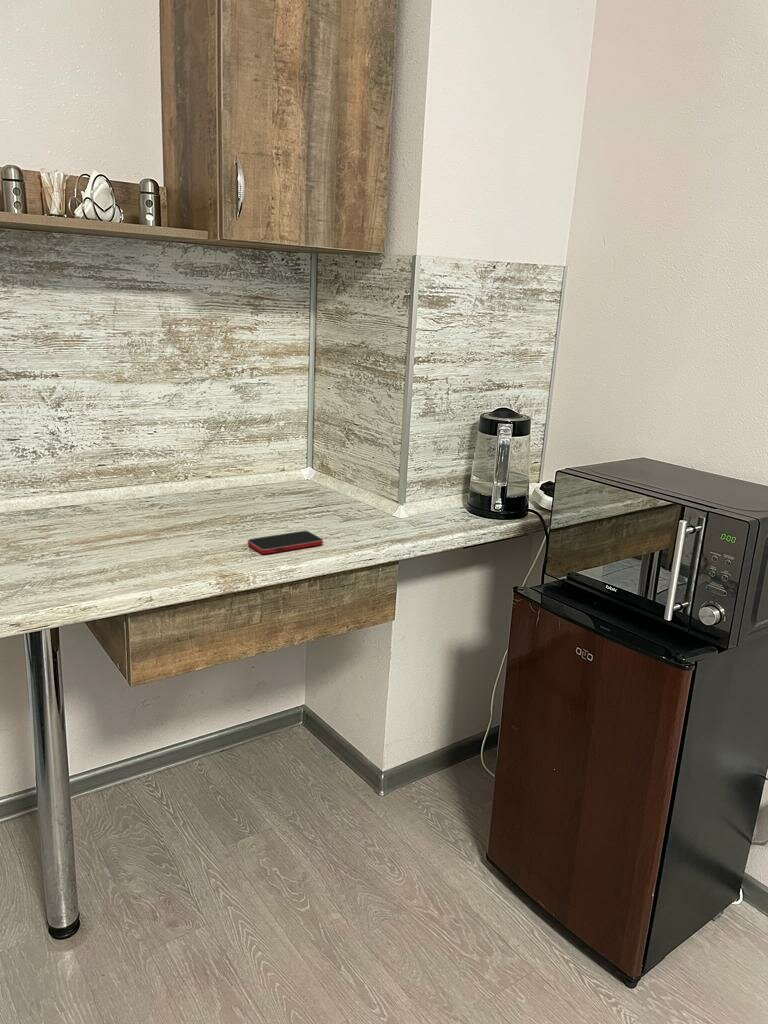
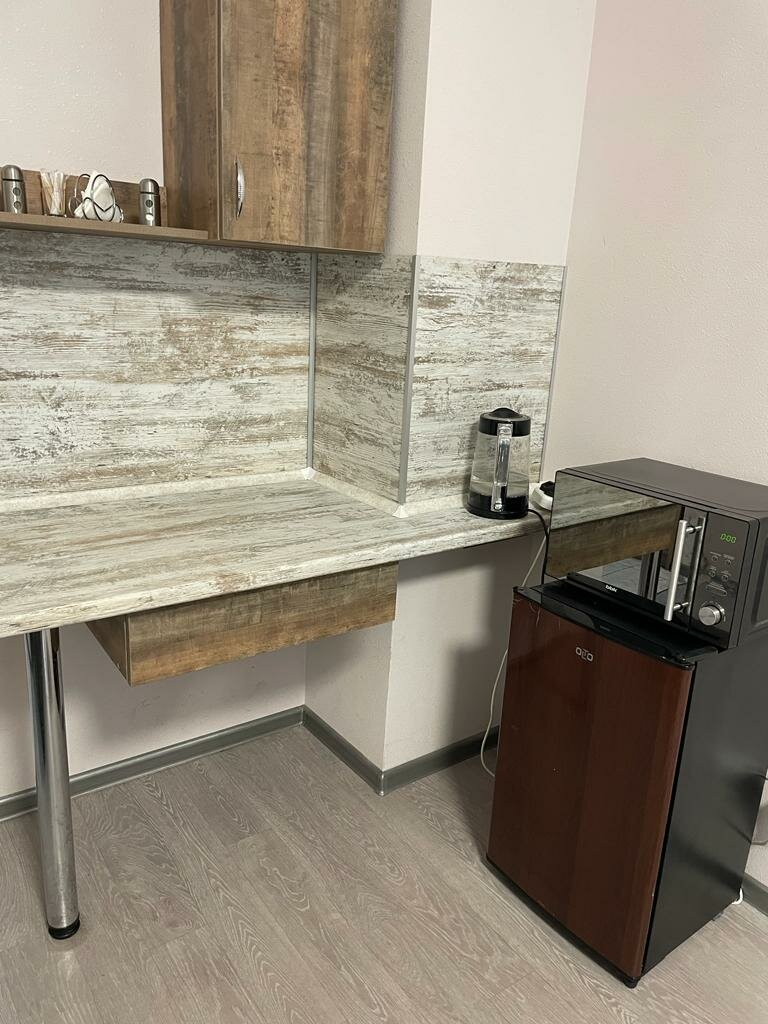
- smartphone [246,530,324,555]
